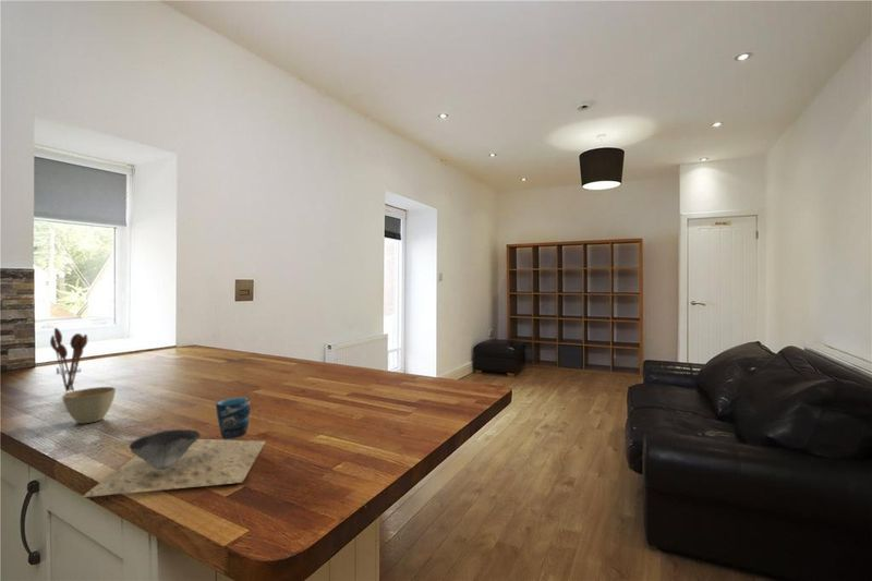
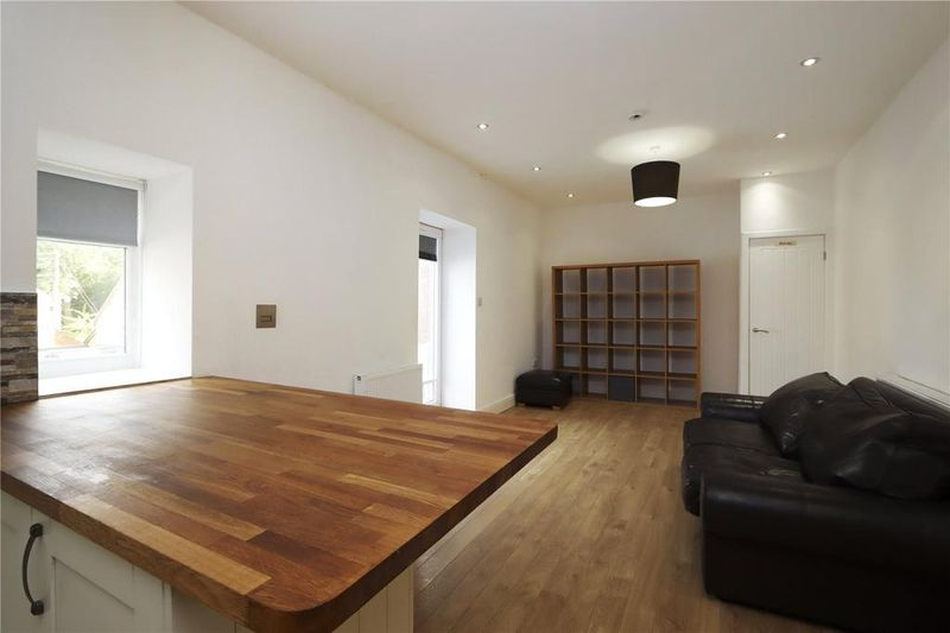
- cup [81,396,267,498]
- utensil holder [49,327,88,392]
- flower pot [61,386,117,424]
